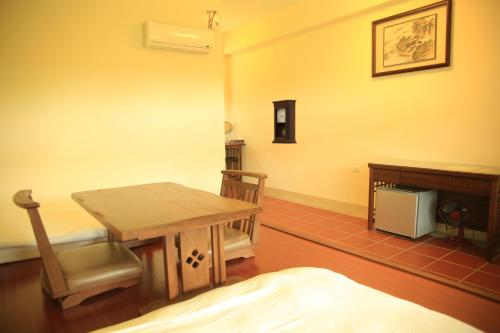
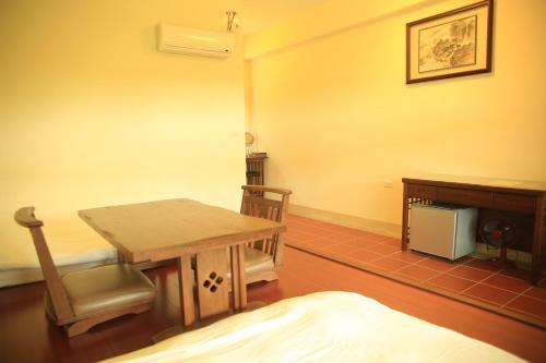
- pendulum clock [271,99,298,145]
